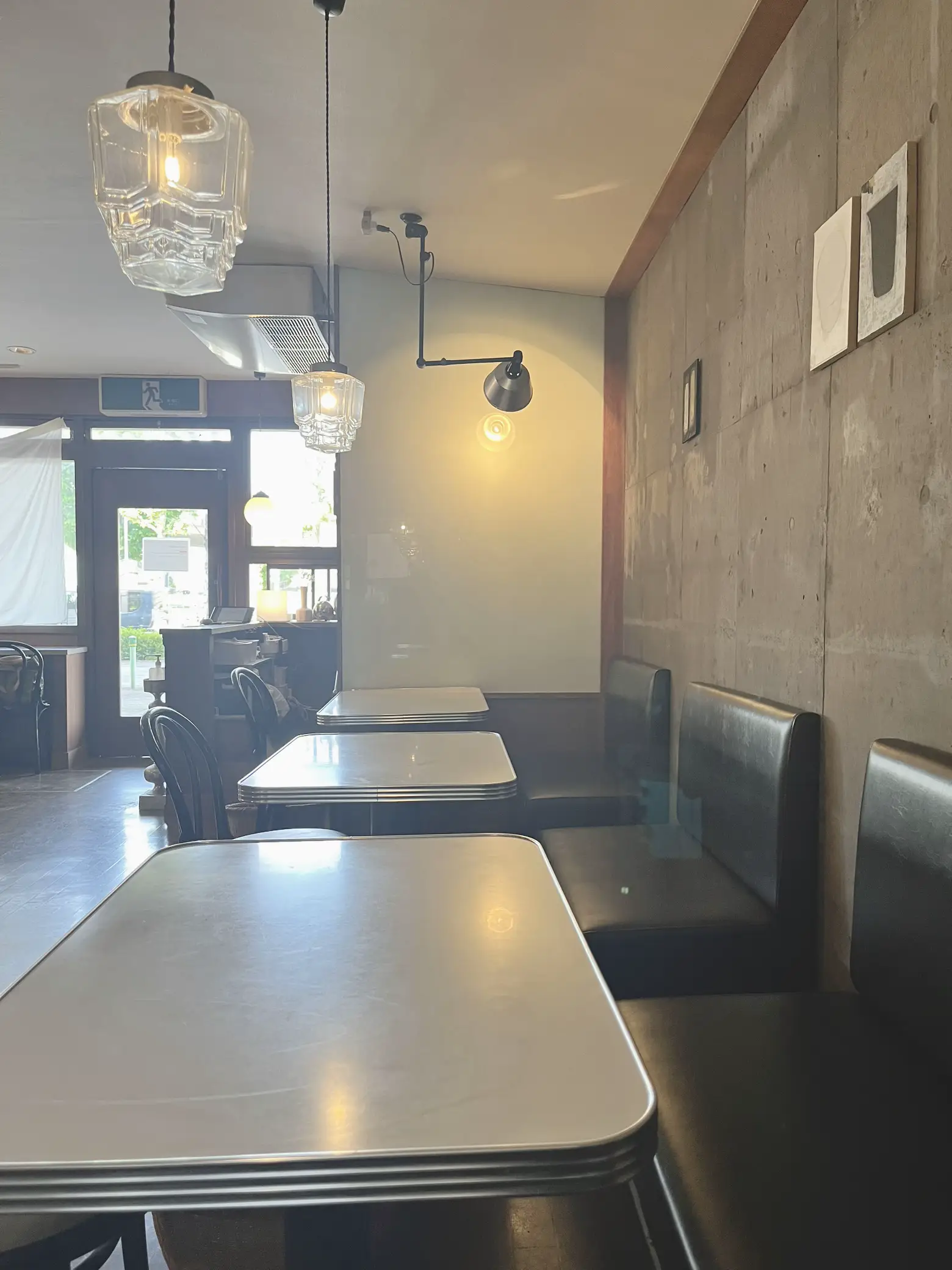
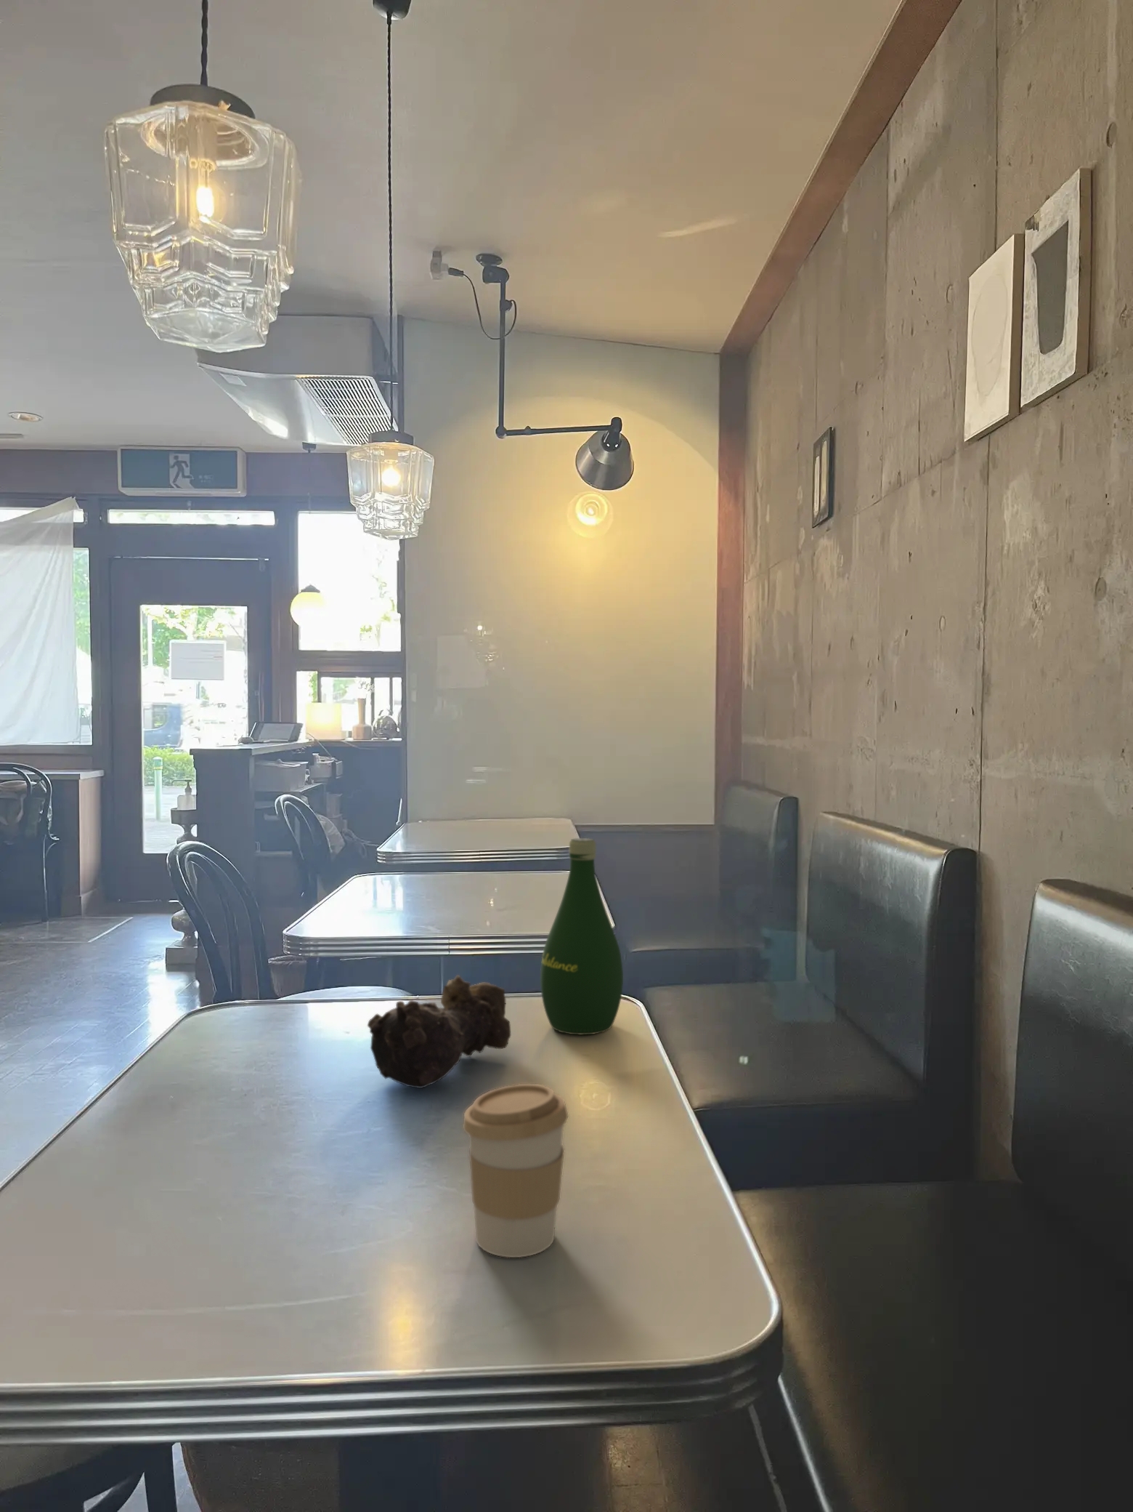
+ candle [367,974,512,1089]
+ coffee cup [462,1083,569,1258]
+ bottle [539,837,624,1035]
